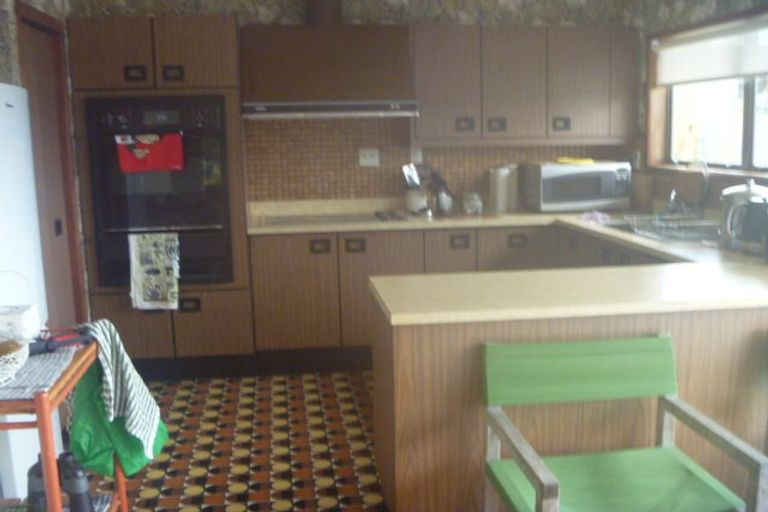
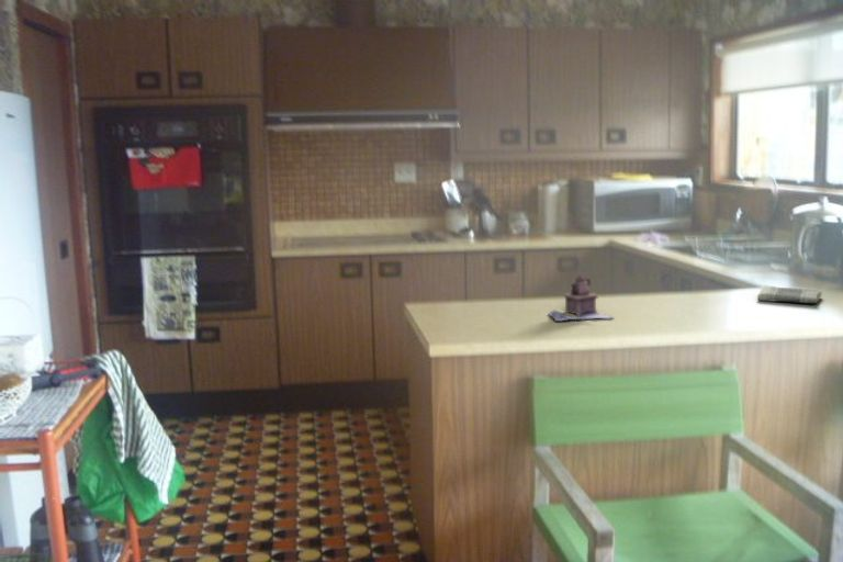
+ teapot [548,274,616,323]
+ dish towel [756,284,823,304]
